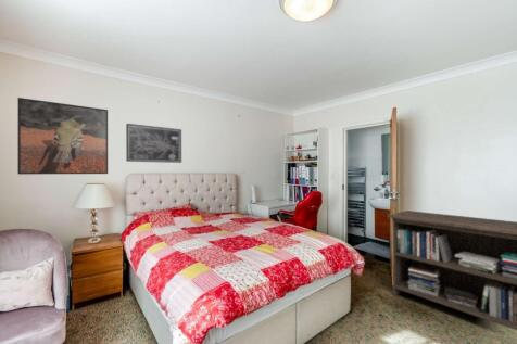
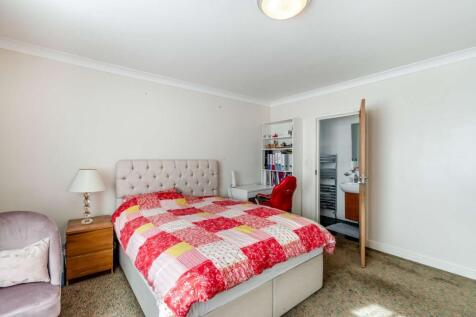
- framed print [16,97,109,176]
- storage cabinet [386,209,517,331]
- wall art [125,123,182,164]
